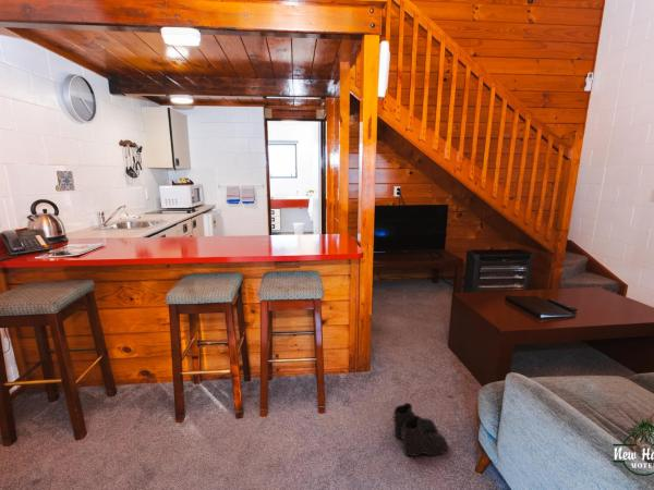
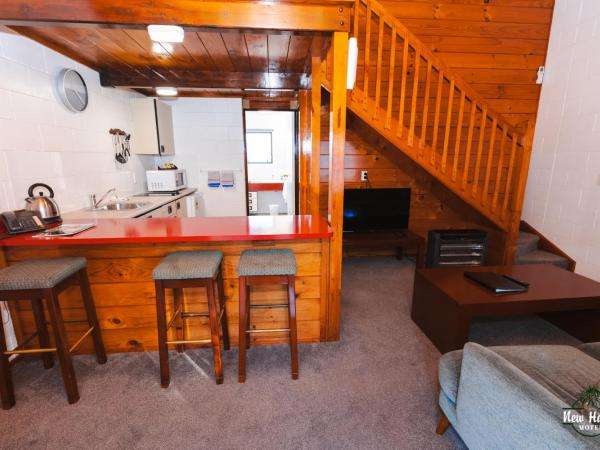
- decorative tile [55,170,76,193]
- boots [391,402,449,457]
